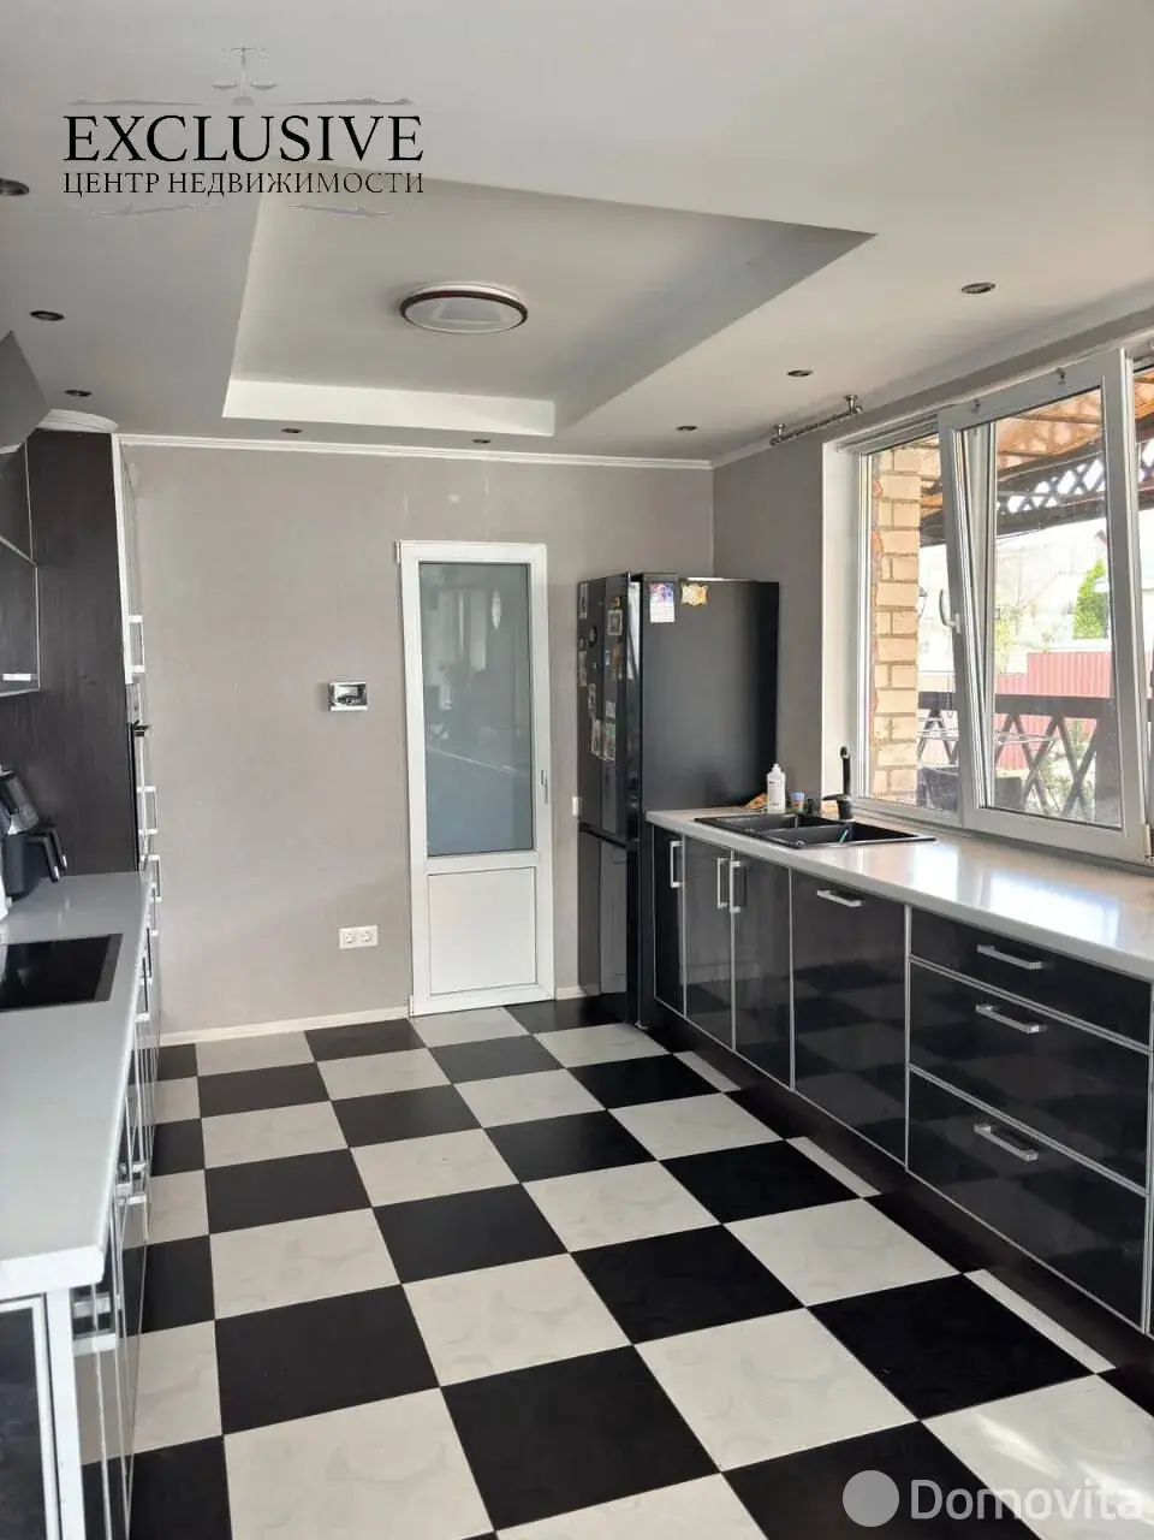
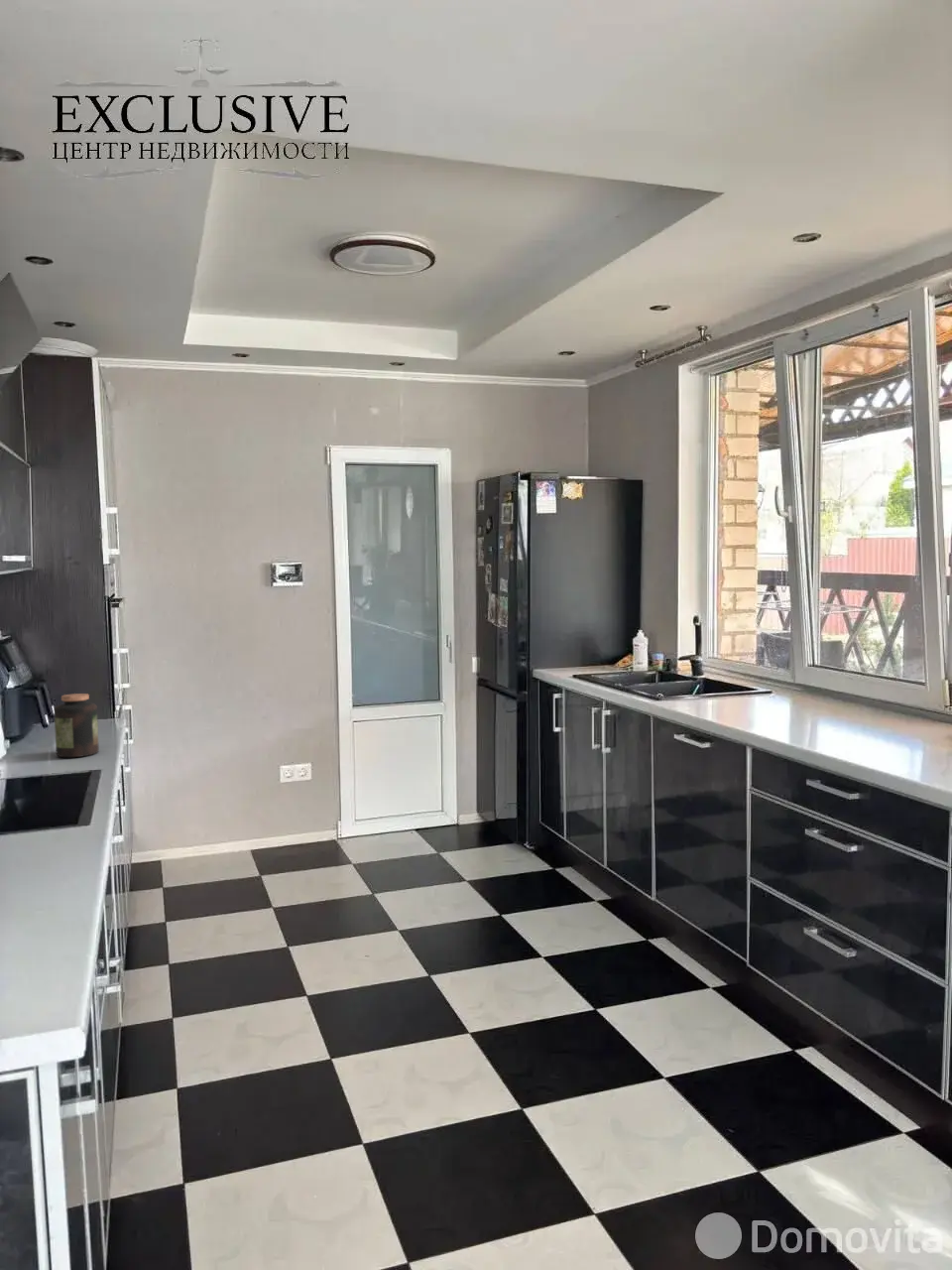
+ jar [54,693,100,758]
